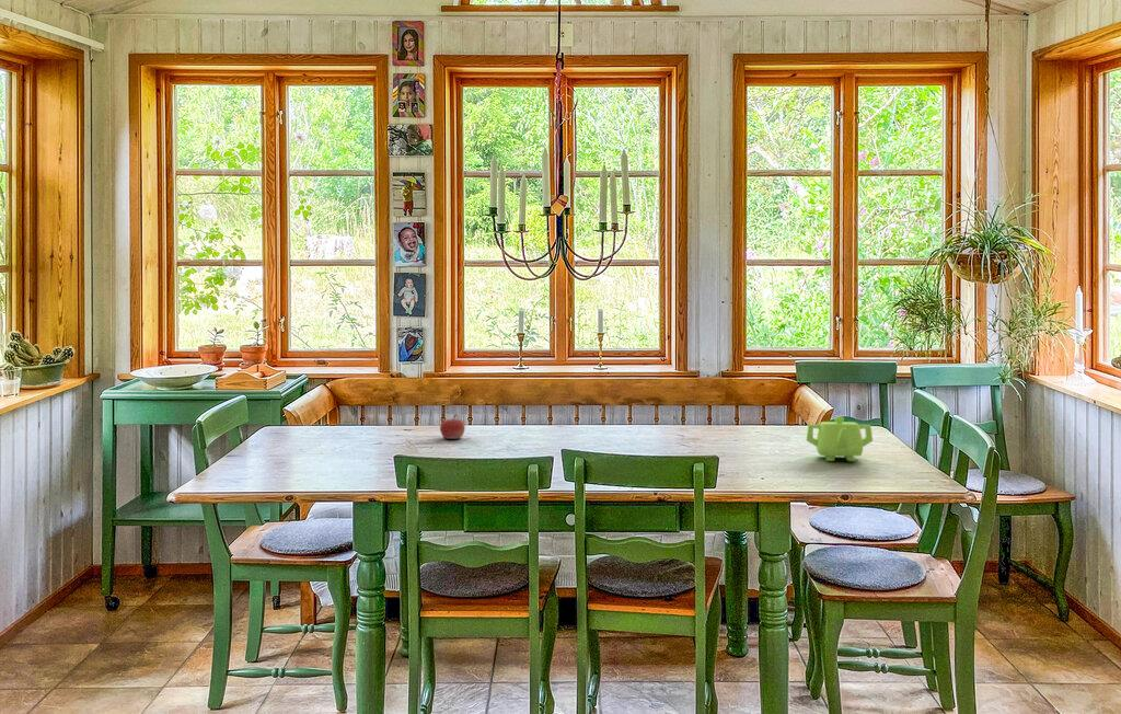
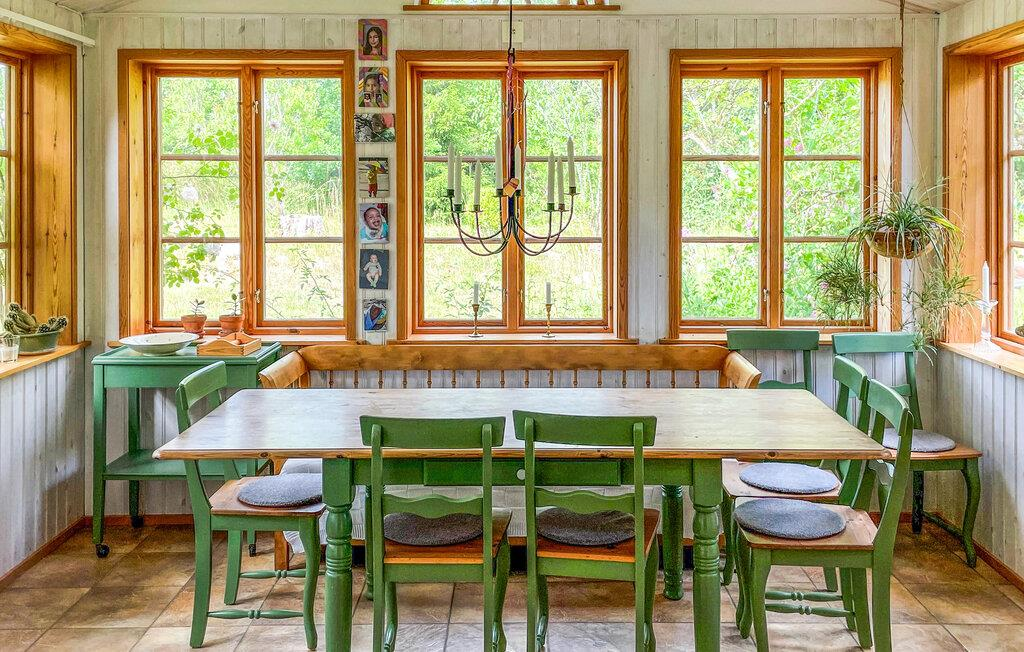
- teapot [806,416,874,462]
- fruit [439,414,466,440]
